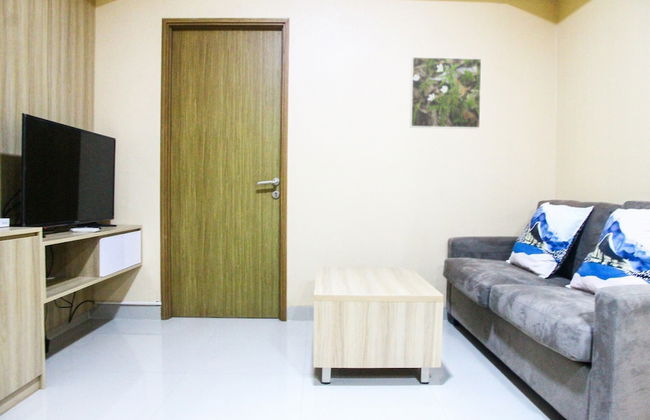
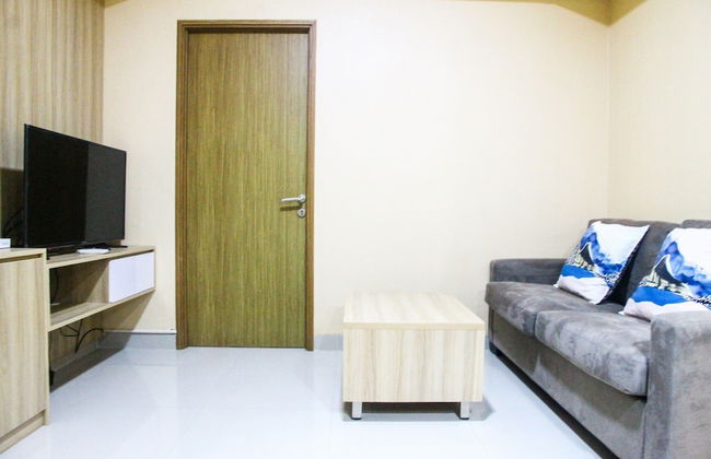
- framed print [409,56,483,130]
